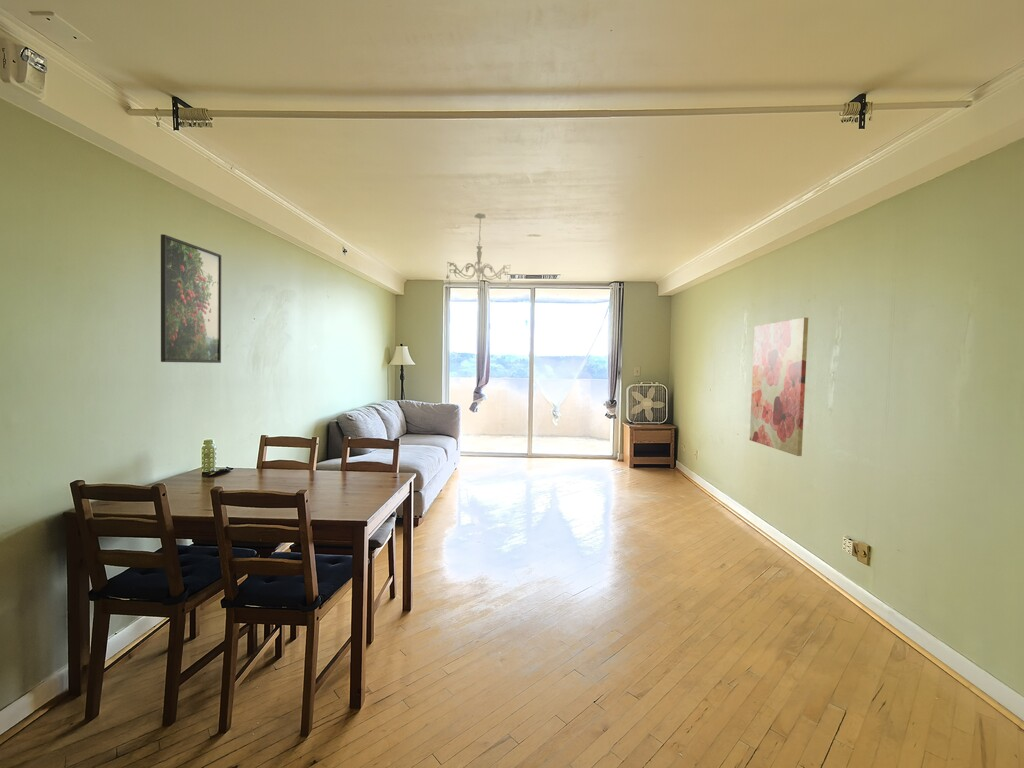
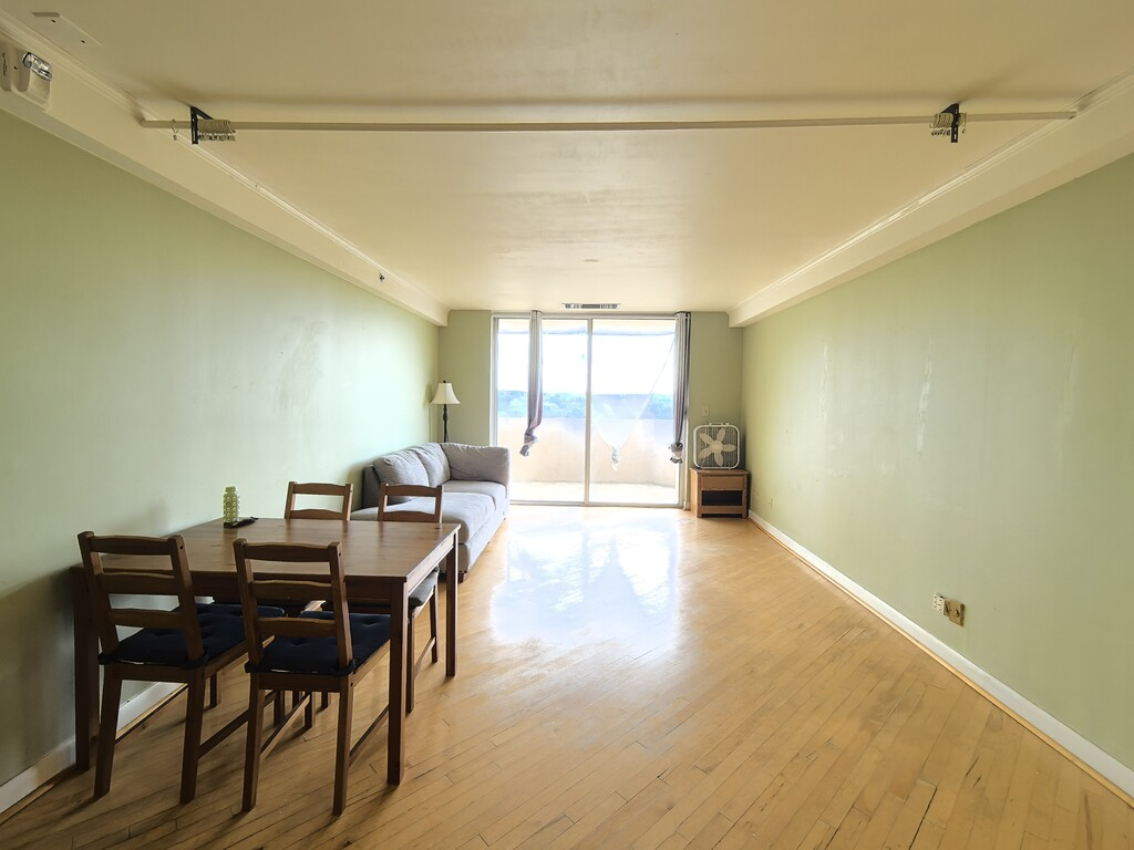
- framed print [160,233,222,364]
- chandelier [445,212,512,296]
- wall art [749,317,809,457]
